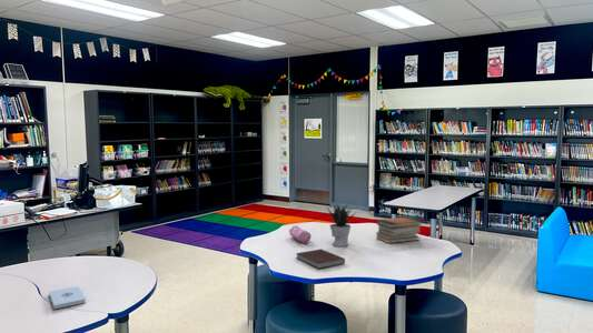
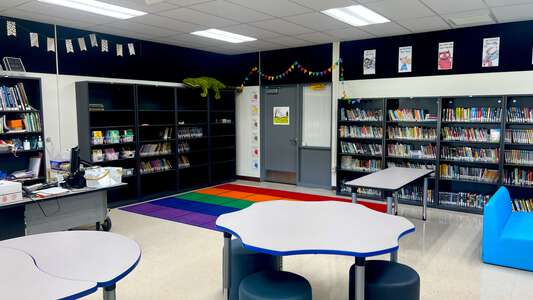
- potted plant [326,201,356,248]
- notepad [48,285,87,310]
- notebook [295,248,346,270]
- pencil case [288,224,312,244]
- book stack [376,215,423,244]
